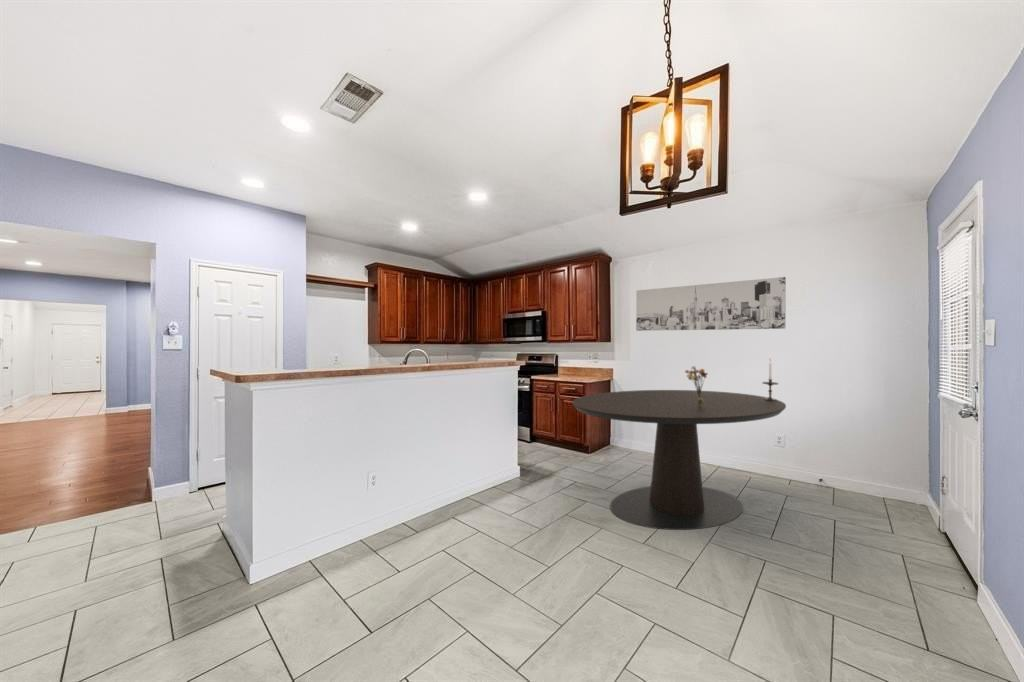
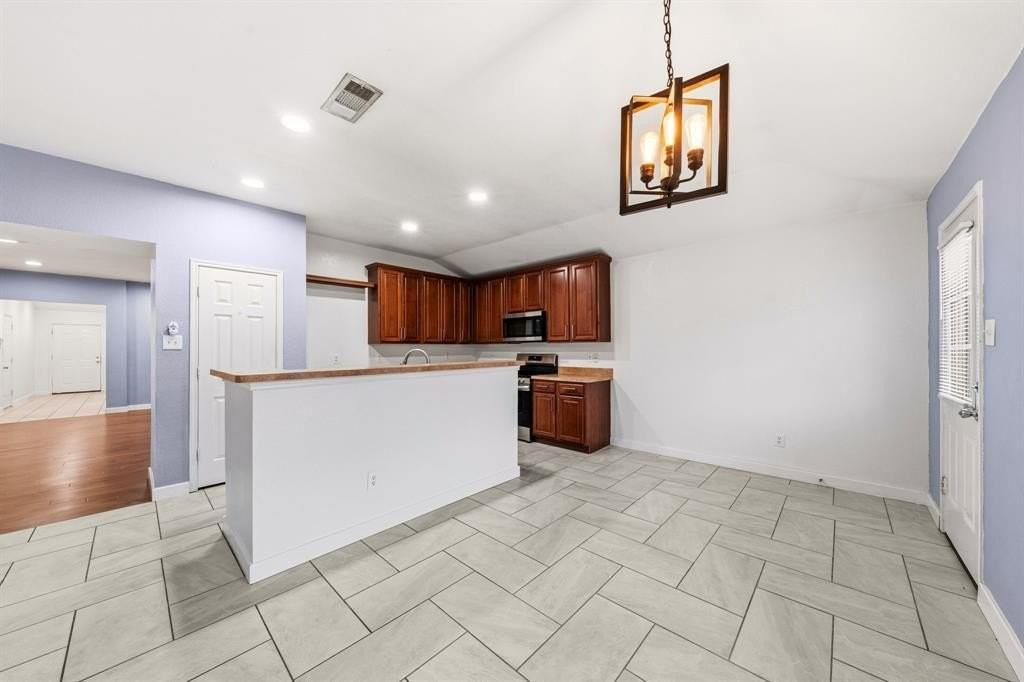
- bouquet [684,365,709,406]
- candlestick [761,357,779,401]
- wall art [635,276,787,332]
- dining table [571,389,787,531]
